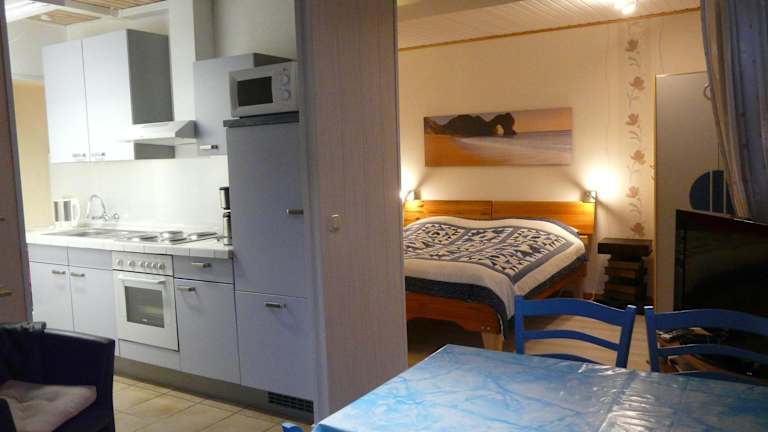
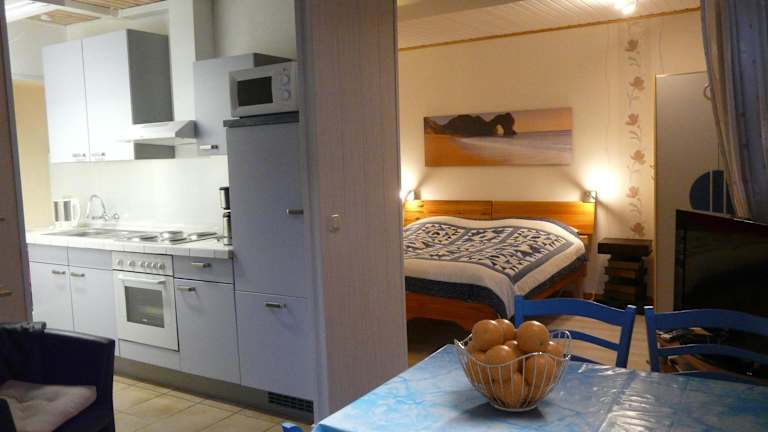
+ fruit basket [453,318,573,413]
